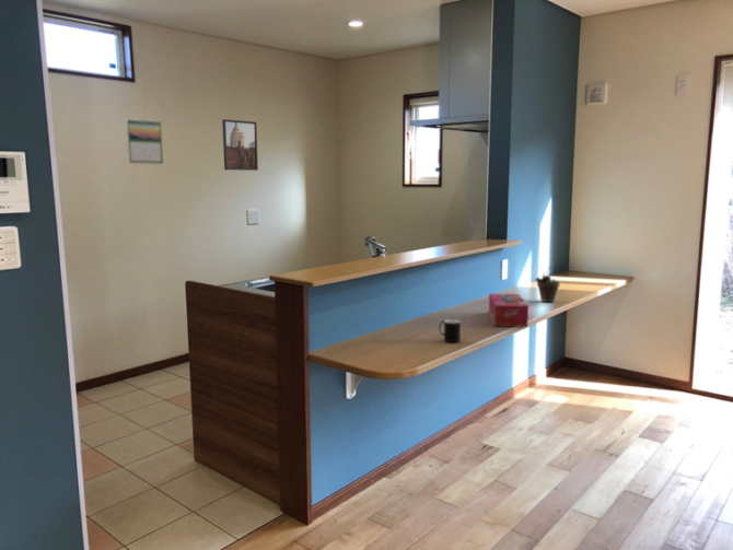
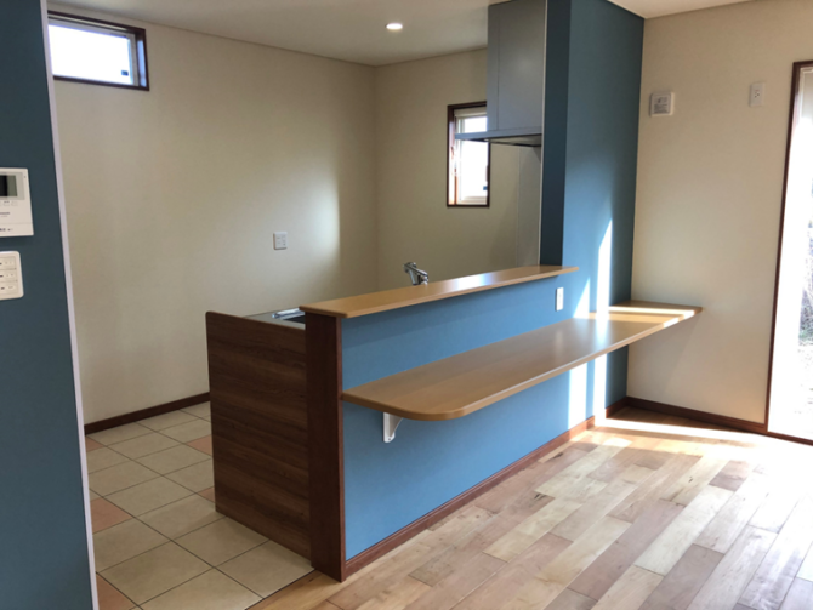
- cup [439,318,462,343]
- tissue box [488,293,530,328]
- succulent plant [535,268,561,303]
- calendar [126,117,164,165]
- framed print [221,118,259,172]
